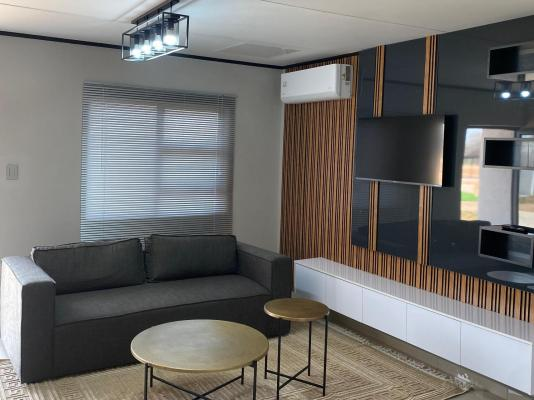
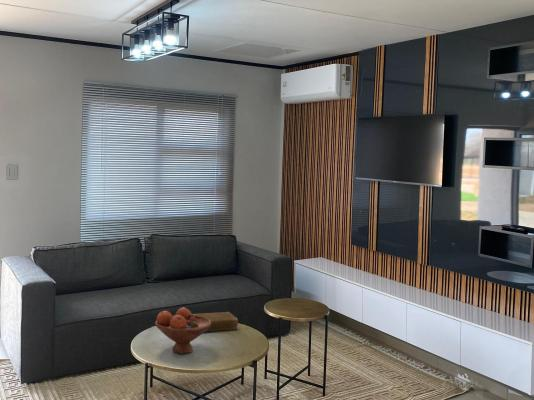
+ book [191,311,239,332]
+ fruit bowl [154,307,211,355]
